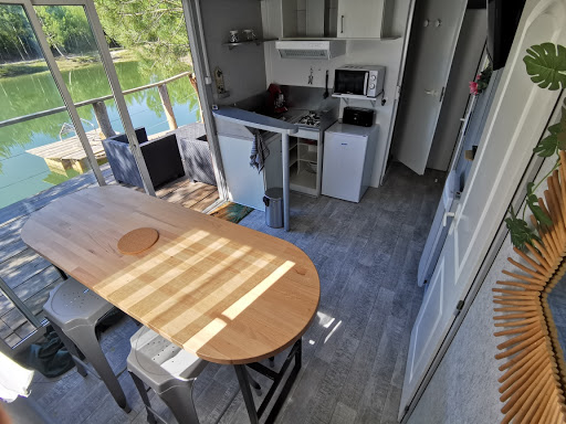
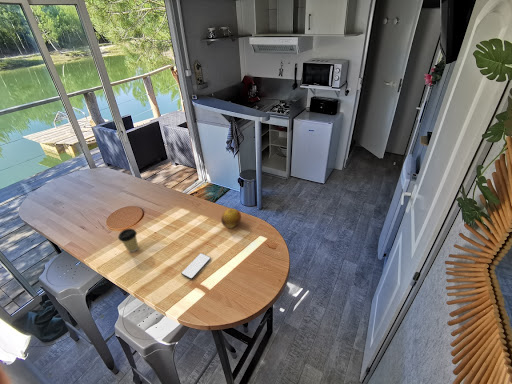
+ fruit [220,208,242,229]
+ coffee cup [117,228,139,253]
+ smartphone [180,252,211,280]
